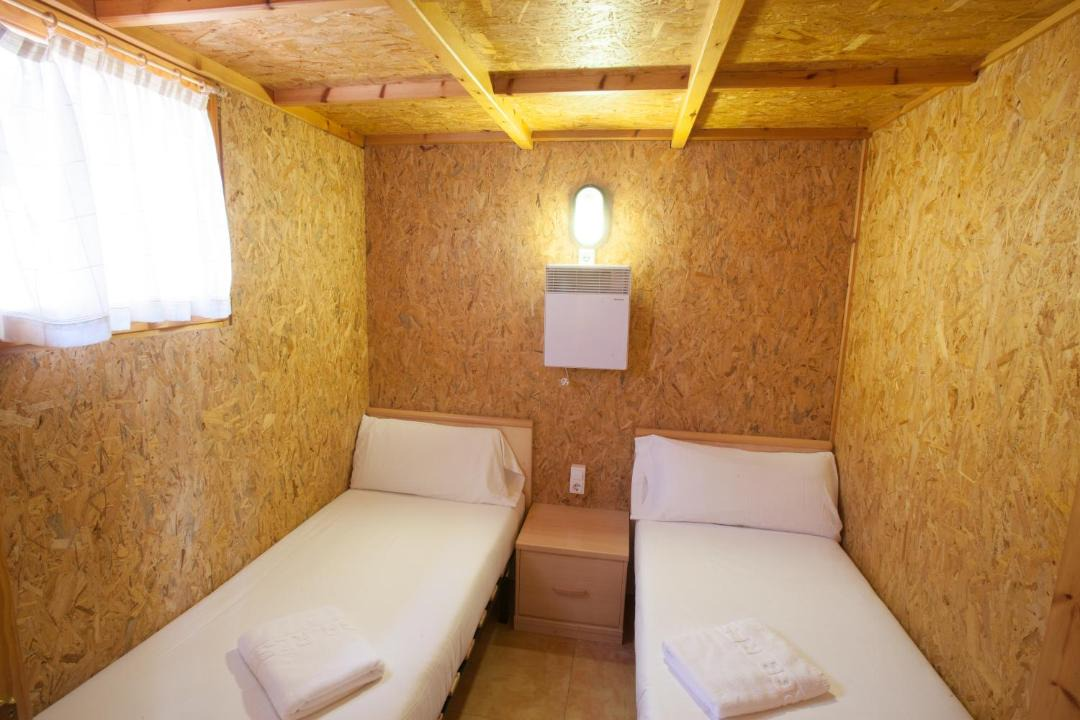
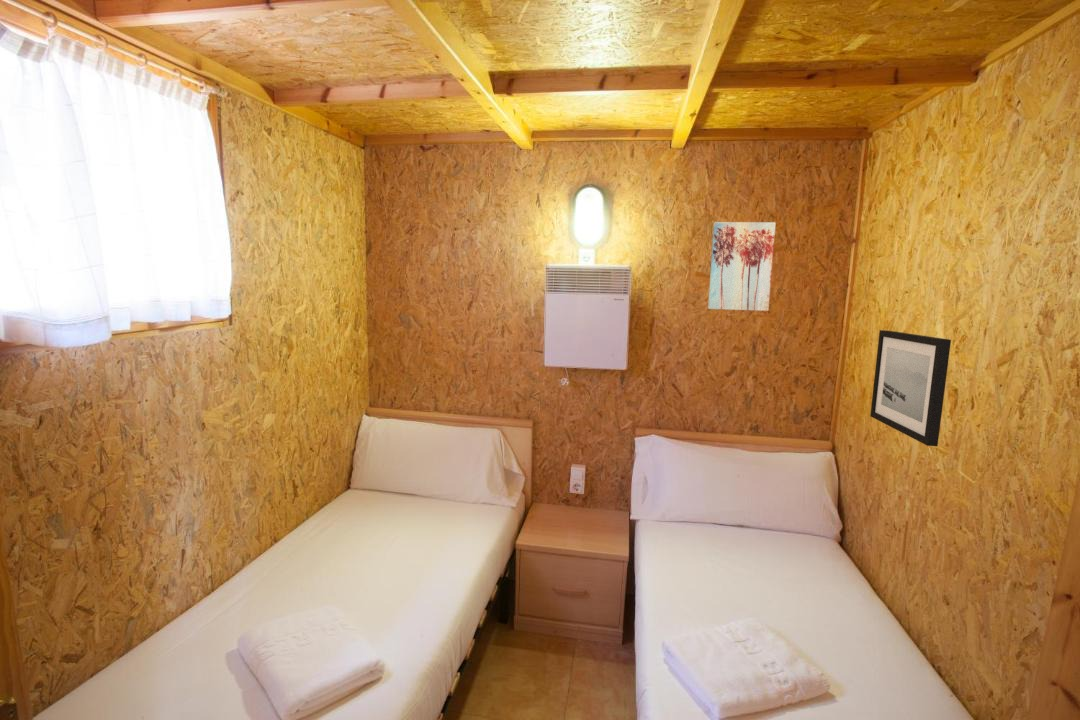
+ wall art [869,329,952,447]
+ wall art [707,221,777,312]
